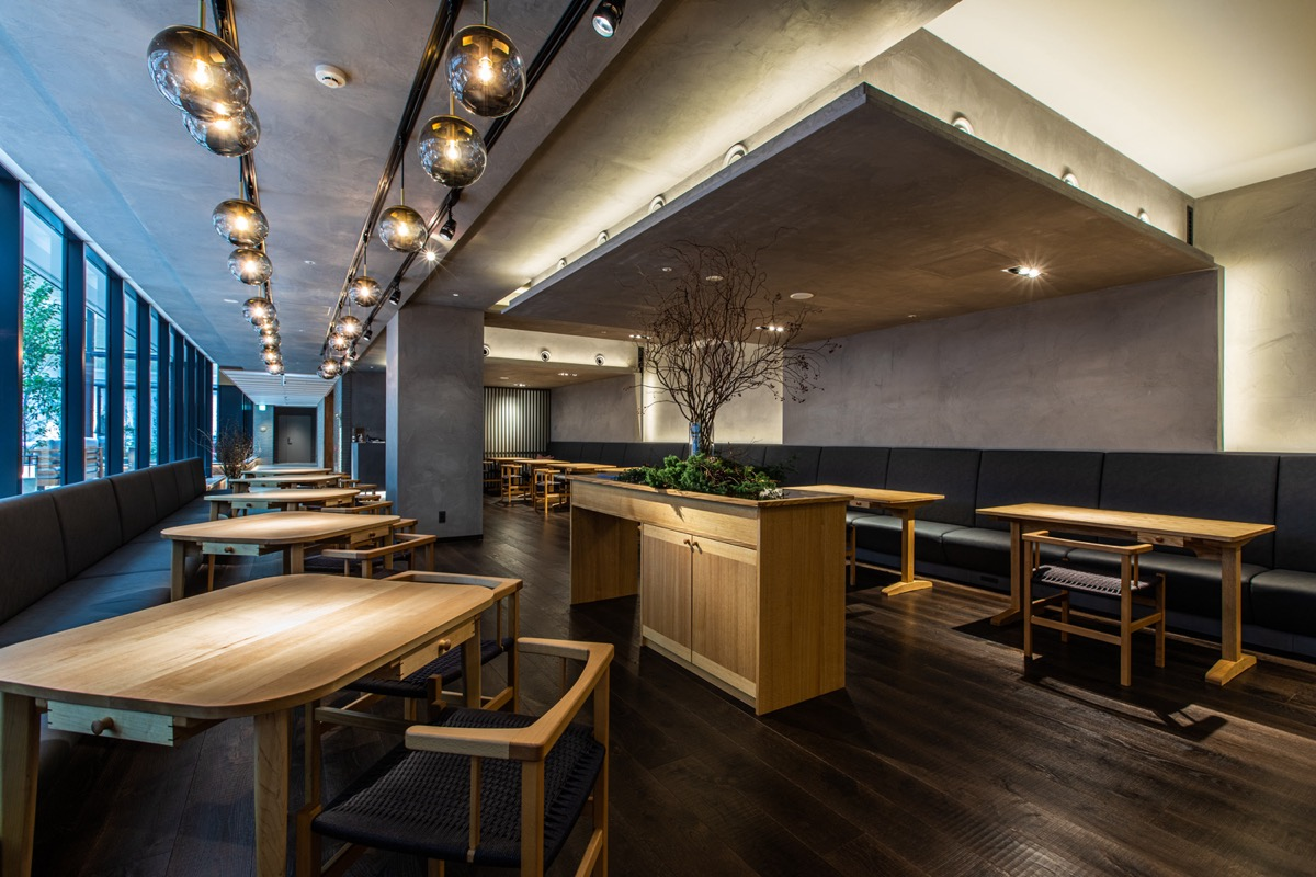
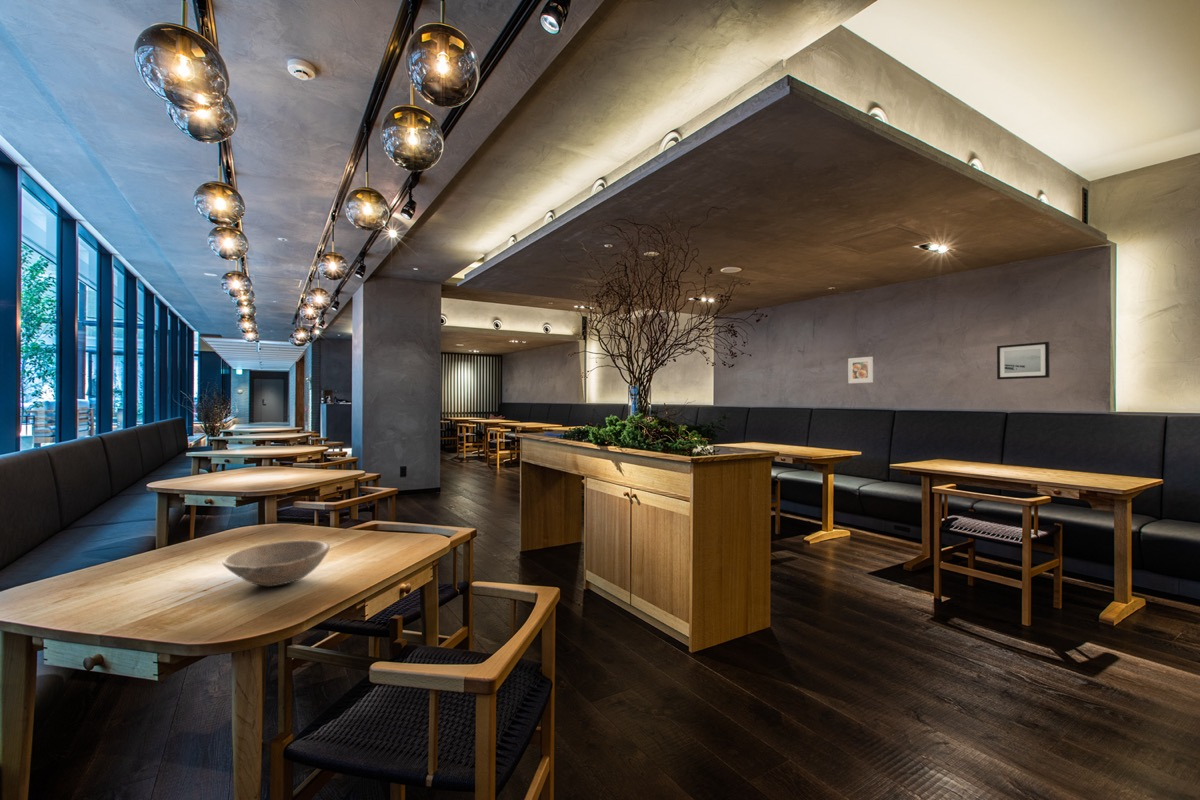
+ bowl [222,539,331,588]
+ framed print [847,356,874,384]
+ wall art [996,341,1051,380]
